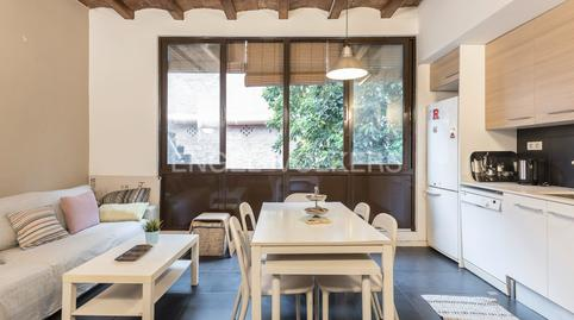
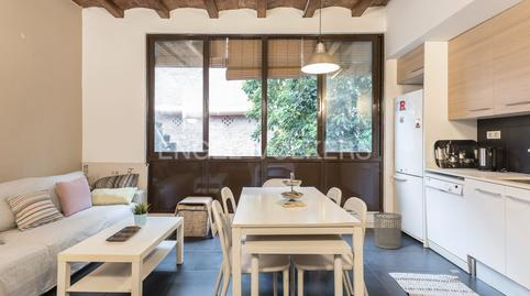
+ waste bin [373,211,402,250]
